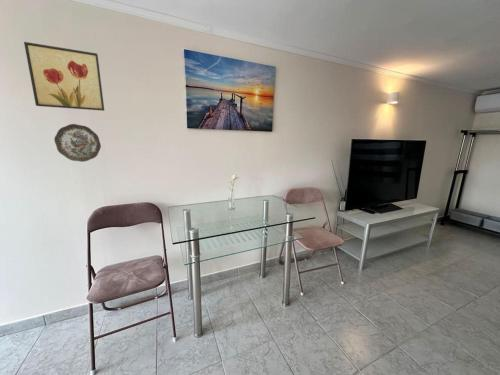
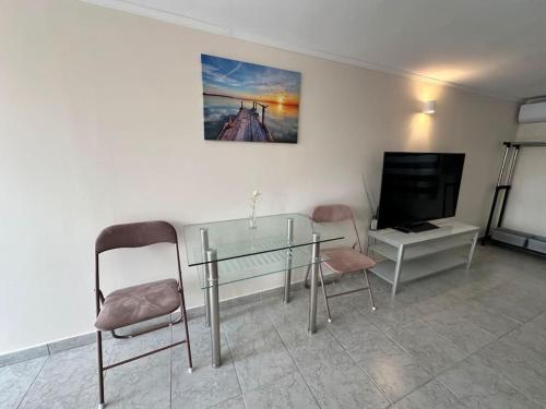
- decorative plate [53,123,102,163]
- wall art [23,41,105,112]
